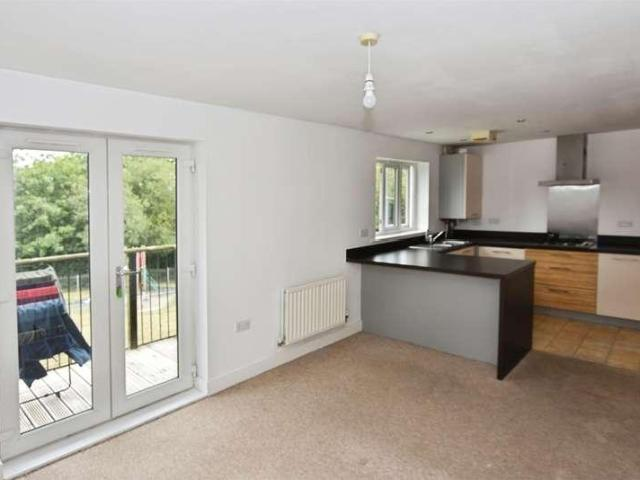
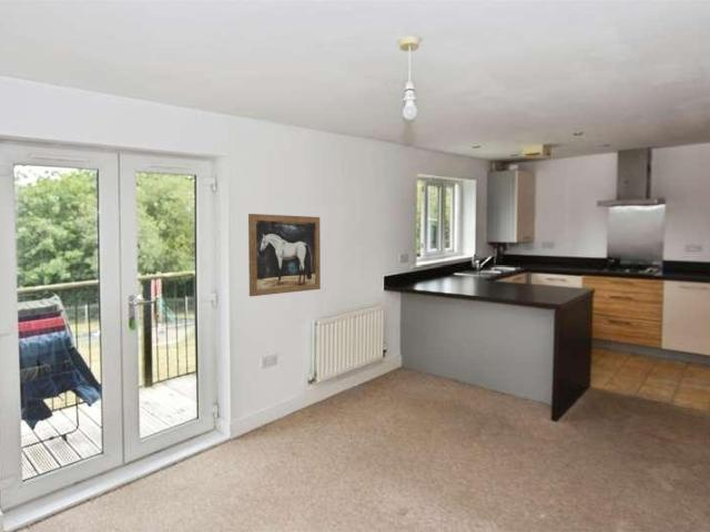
+ wall art [247,213,322,297]
